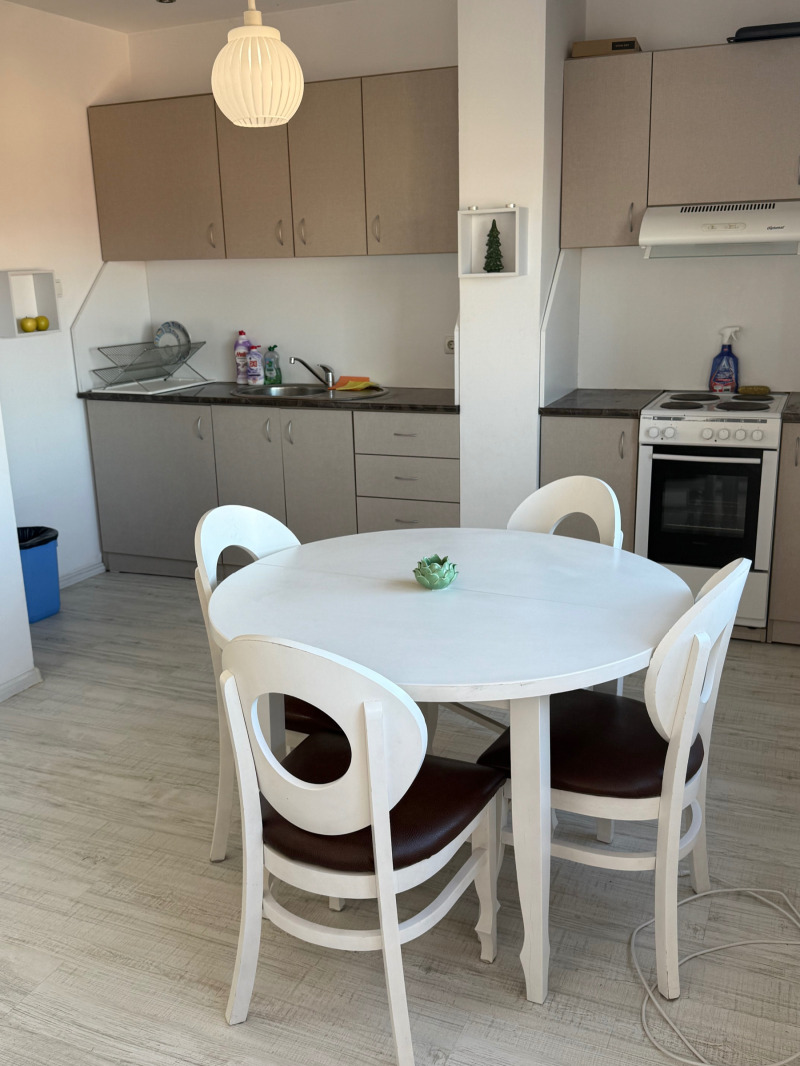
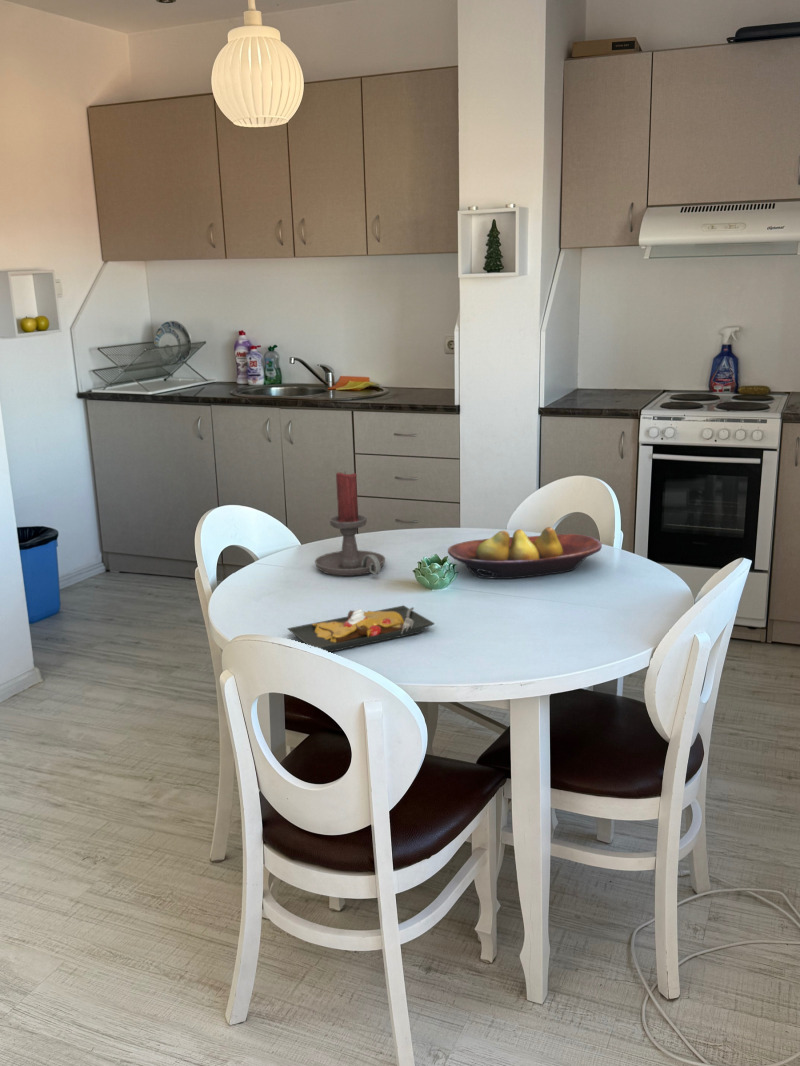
+ plate [286,604,436,653]
+ candle holder [314,472,386,577]
+ fruit bowl [447,526,603,580]
